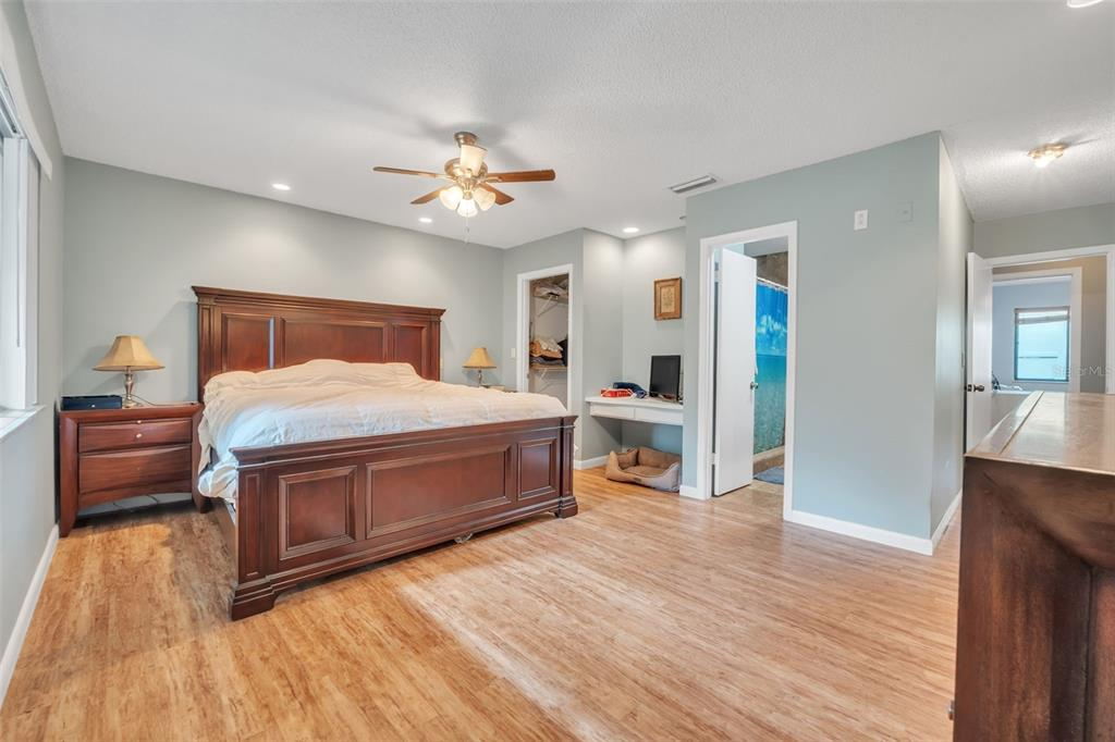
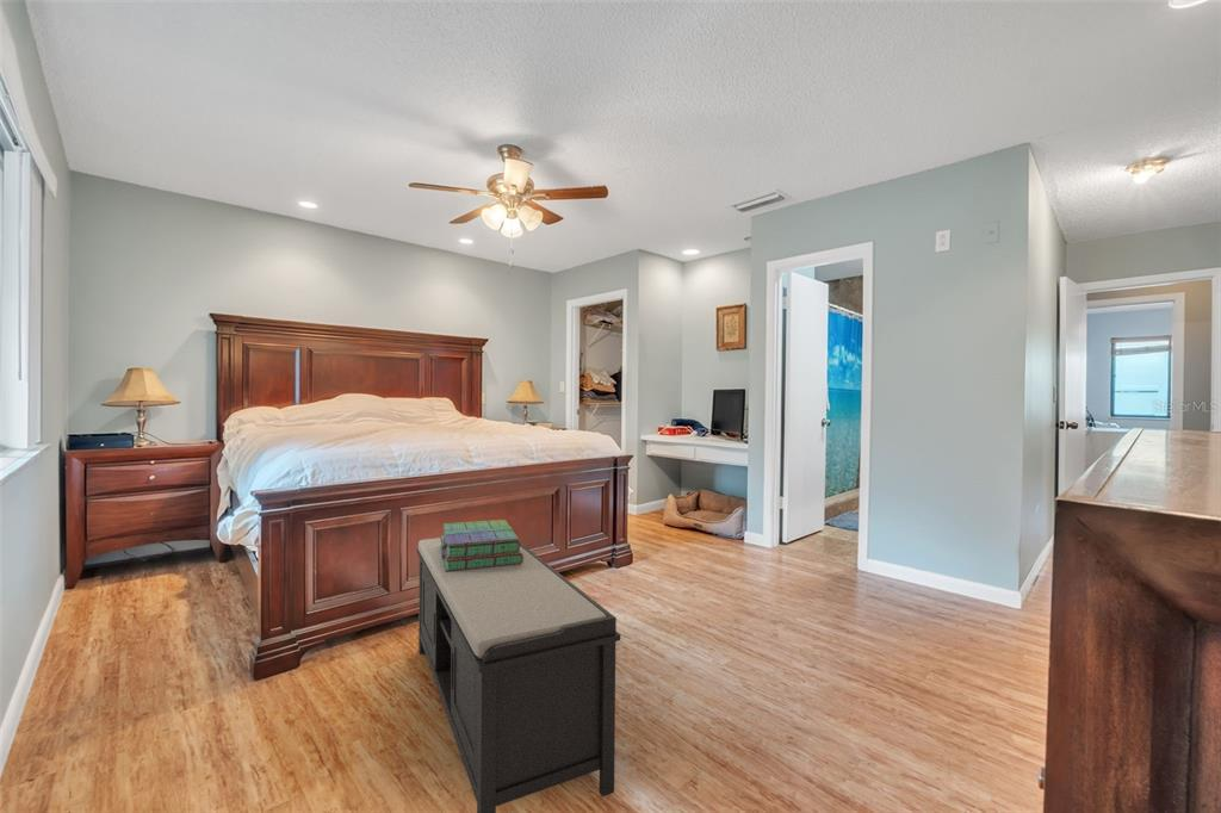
+ bench [416,536,621,813]
+ stack of books [439,519,523,571]
